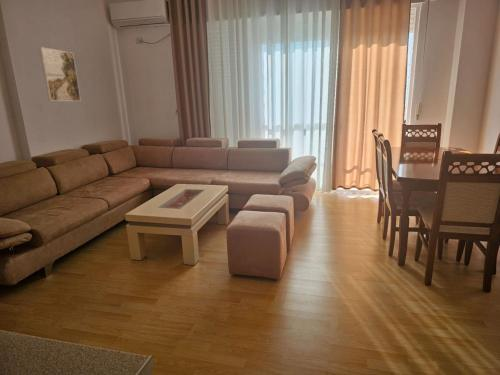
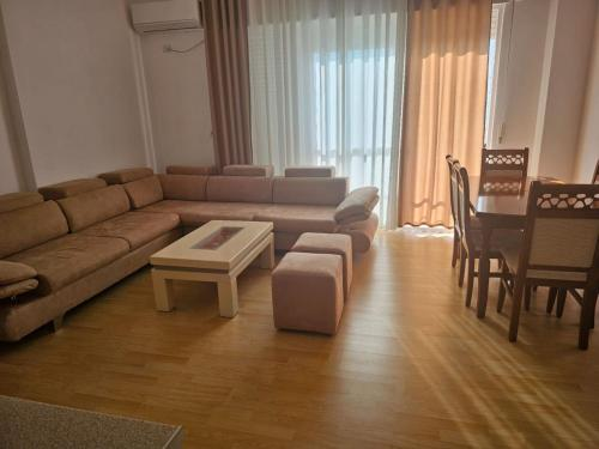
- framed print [38,46,82,102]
